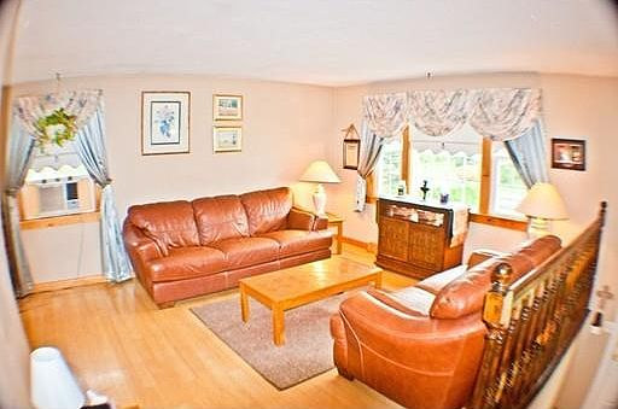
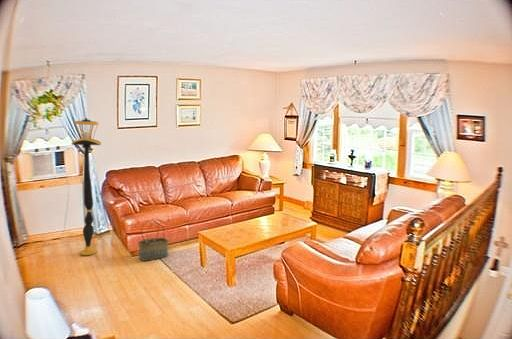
+ floor lamp [71,117,102,256]
+ basket [137,219,170,262]
